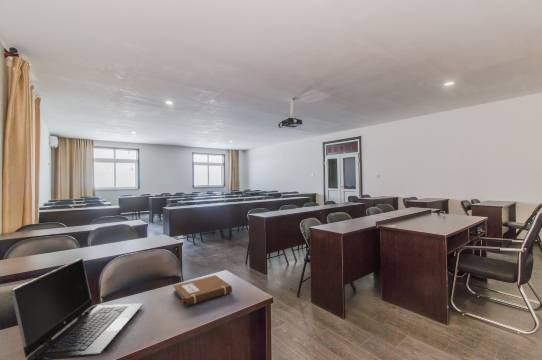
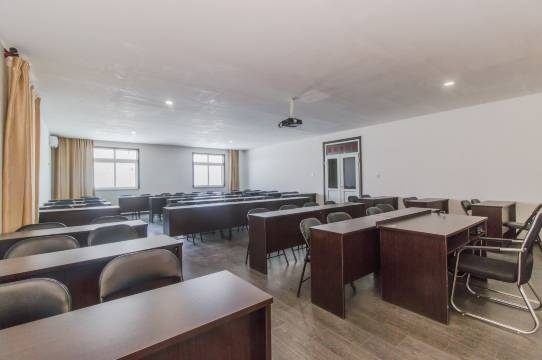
- notebook [172,274,233,307]
- laptop computer [10,257,144,360]
